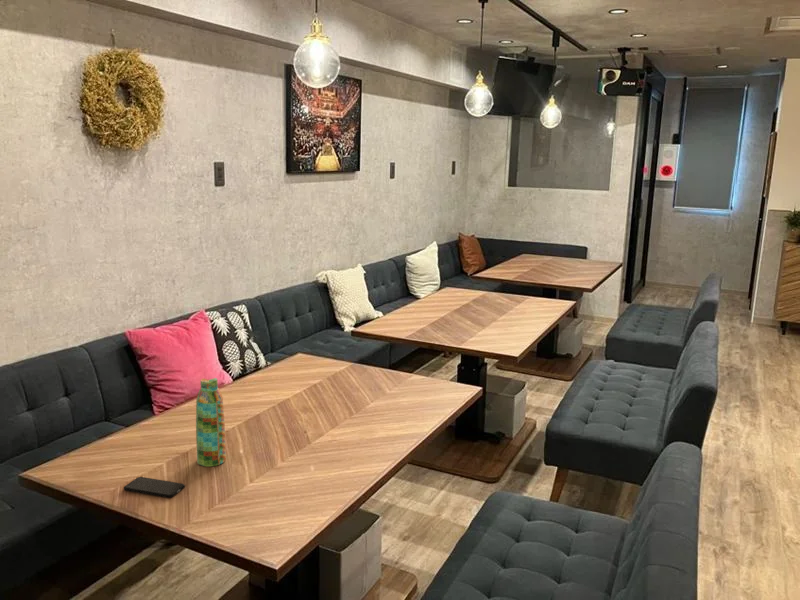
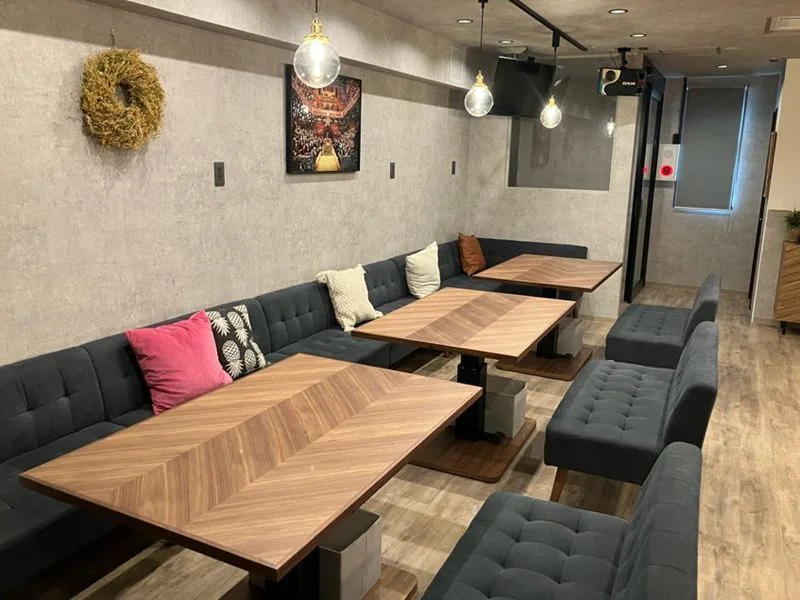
- smartphone [123,476,186,499]
- water bottle [195,377,227,467]
